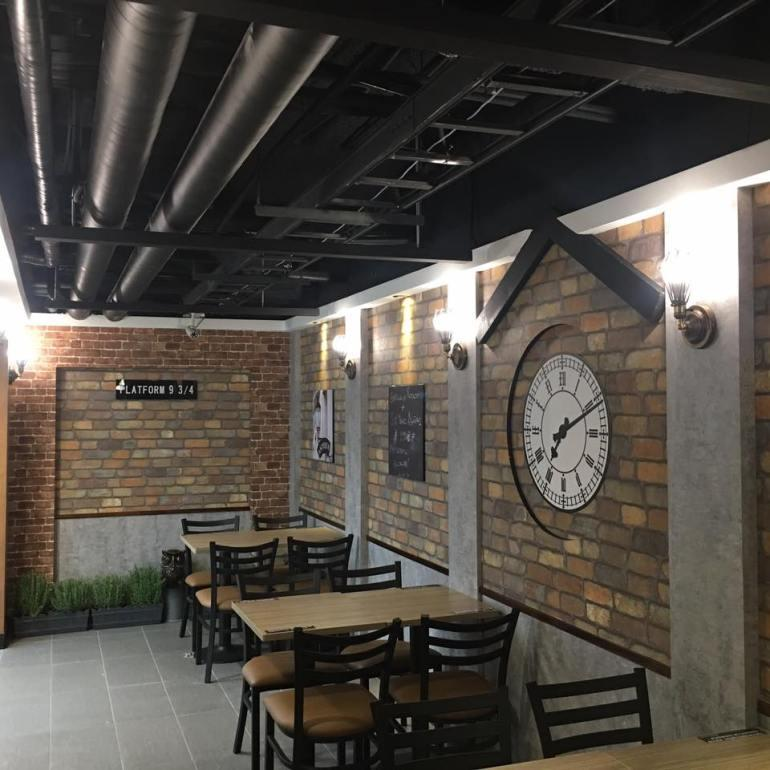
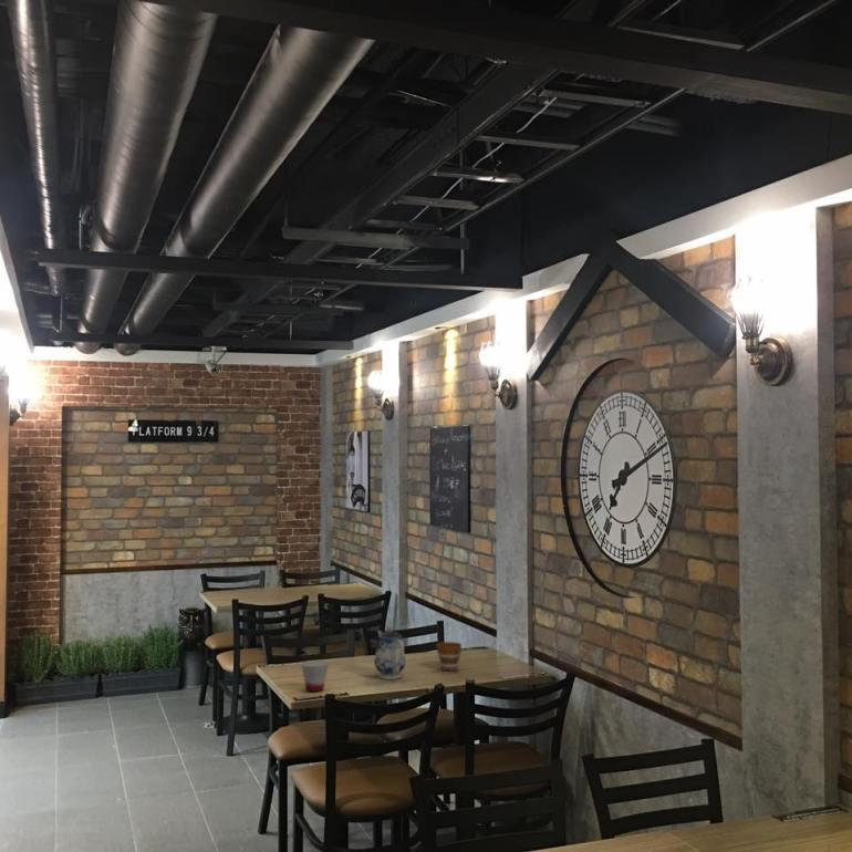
+ cup [300,659,330,693]
+ teapot [373,623,407,680]
+ cup [436,641,463,672]
